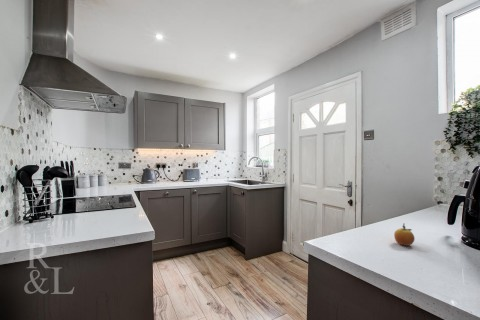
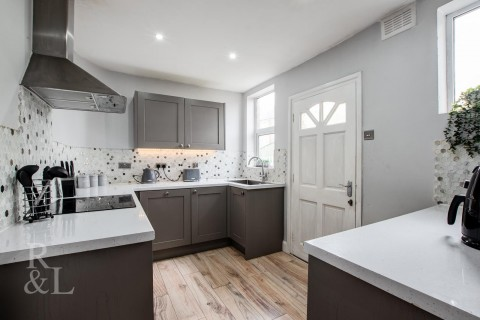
- fruit [393,222,416,247]
